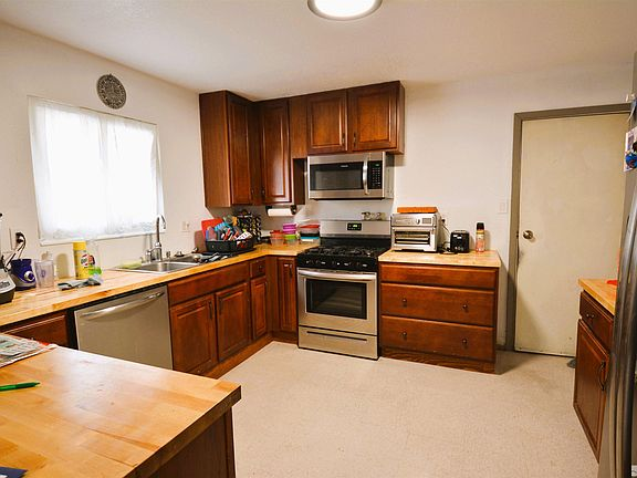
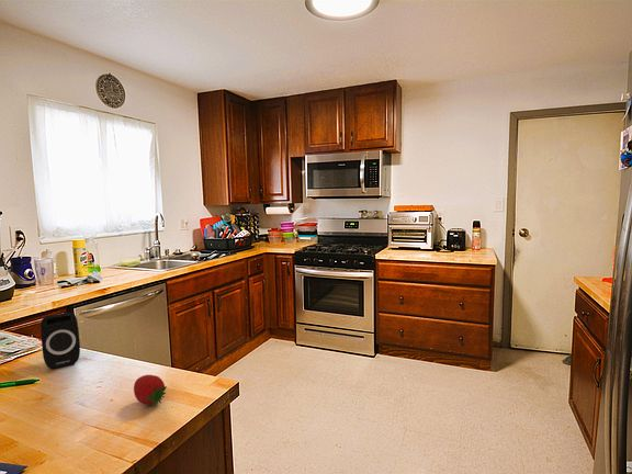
+ fruit [133,374,168,407]
+ speaker [40,312,81,370]
